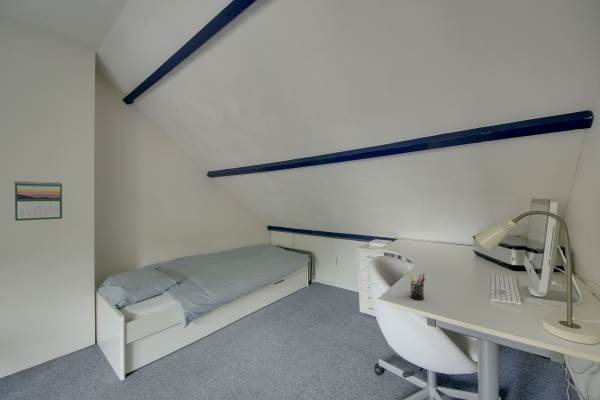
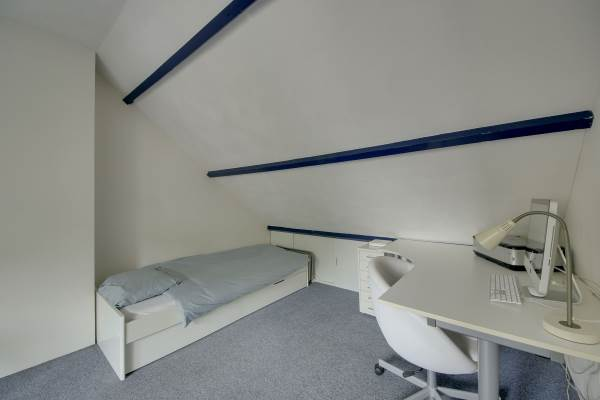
- pen holder [408,272,426,301]
- calendar [14,180,63,222]
